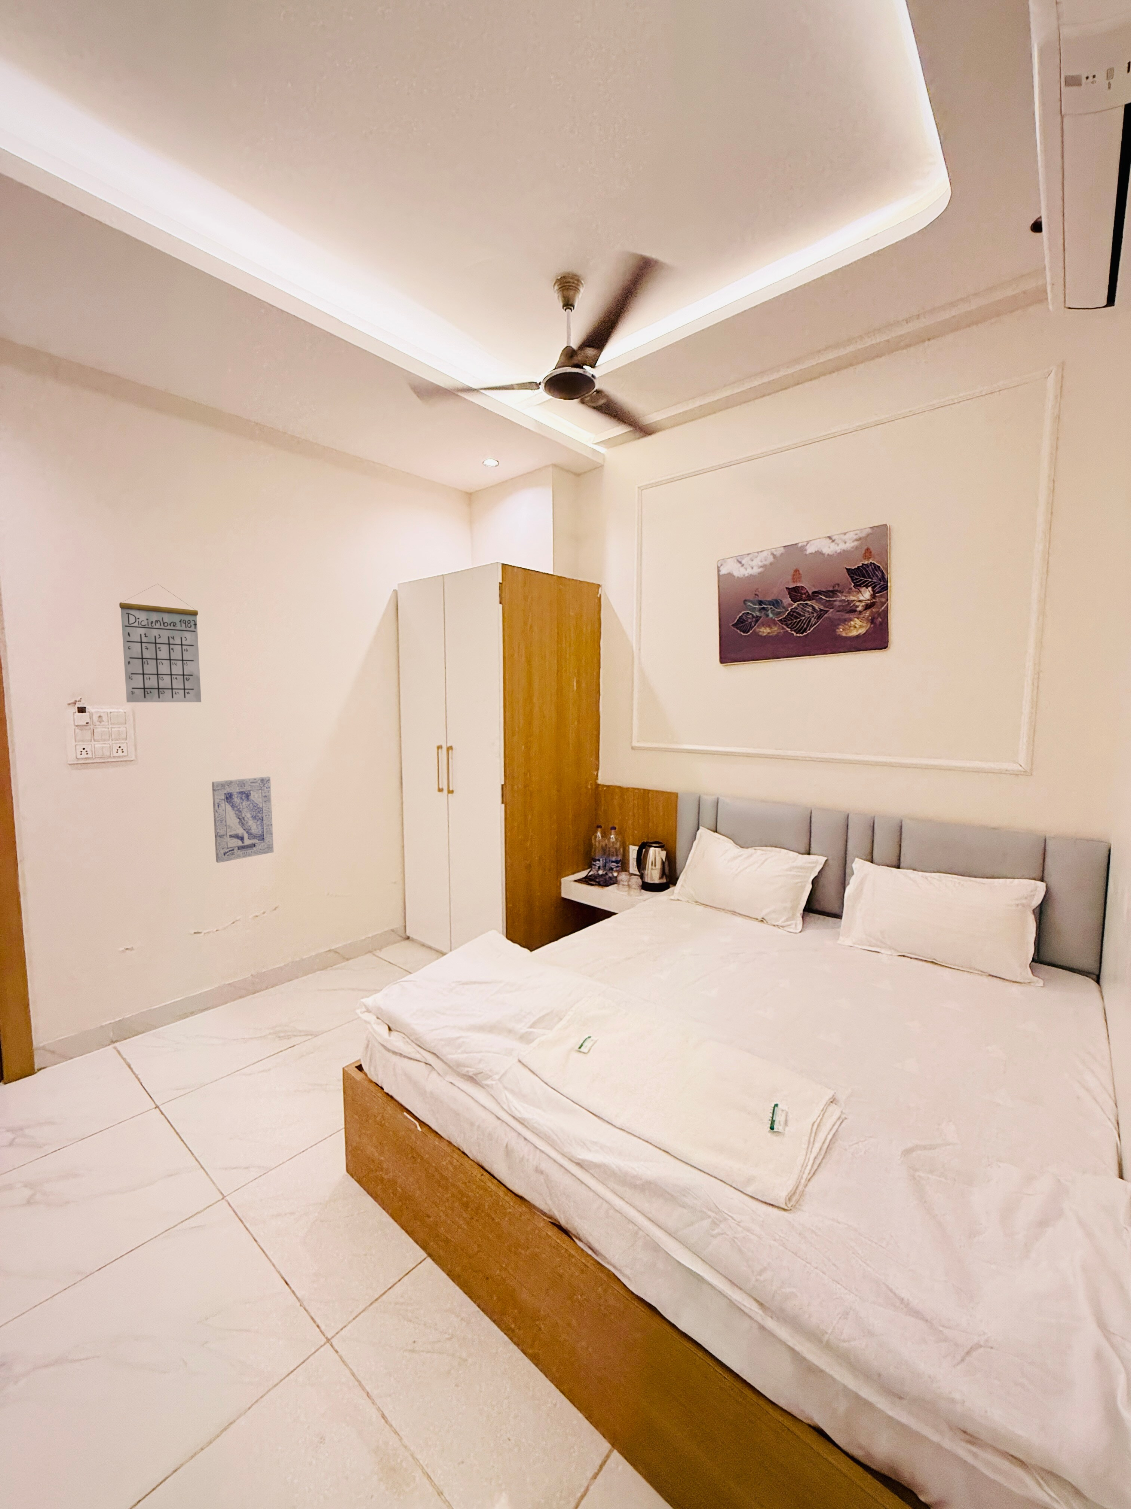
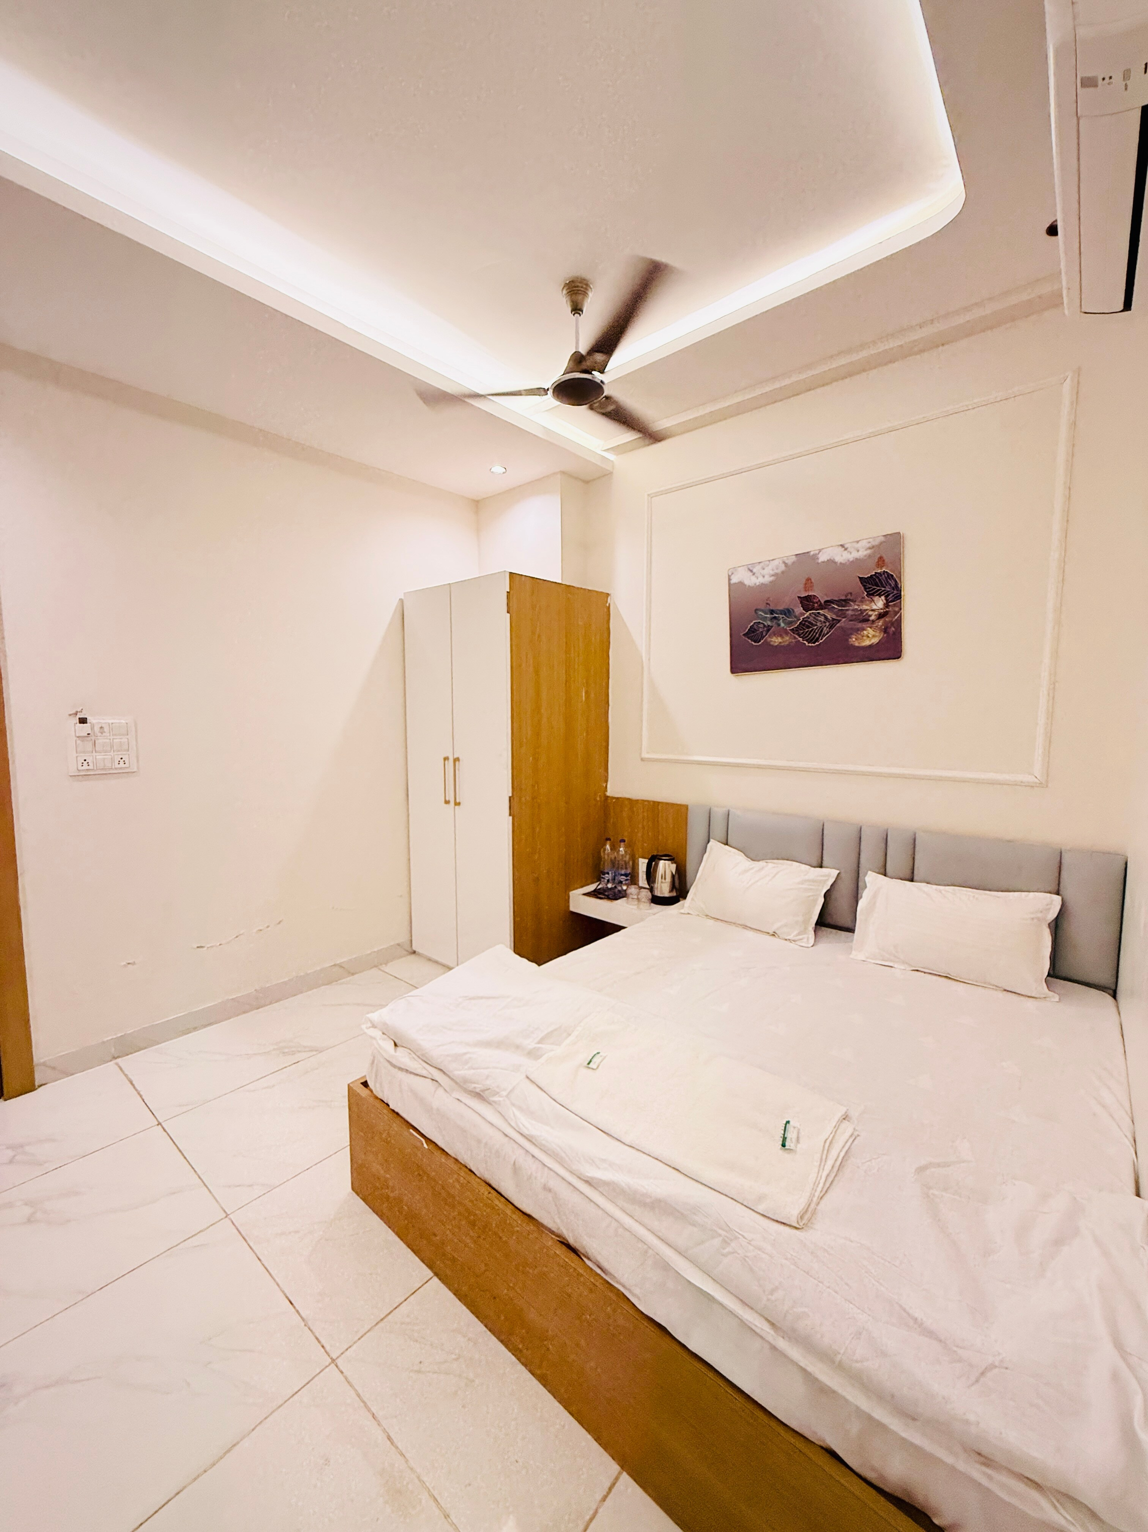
- wall art [211,776,274,864]
- calendar [119,583,202,703]
